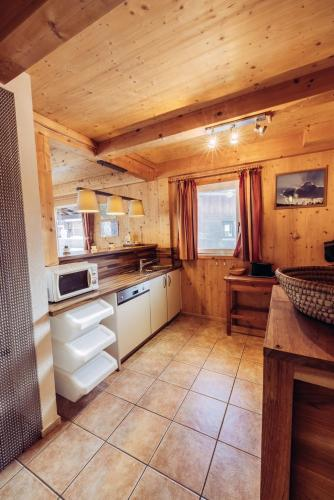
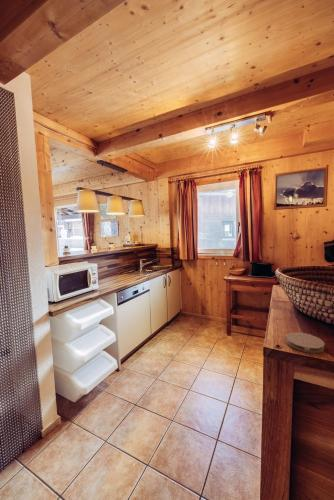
+ coaster [285,331,325,354]
